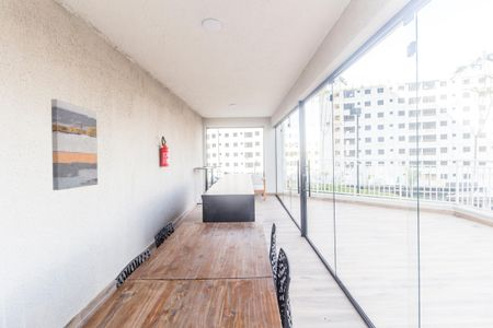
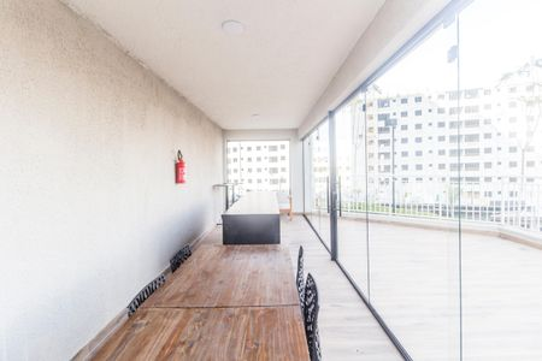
- wall art [50,98,99,191]
